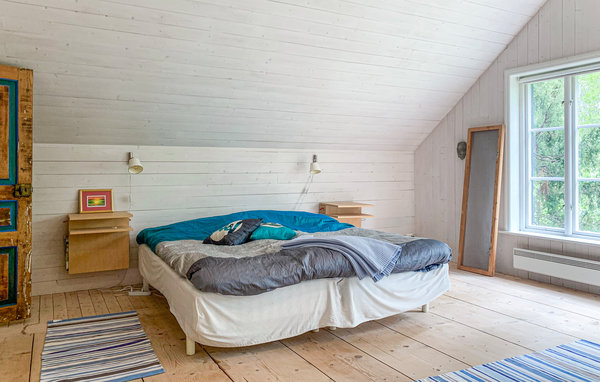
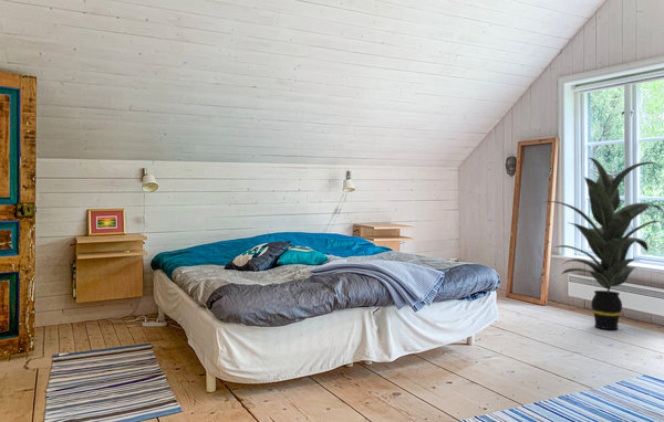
+ indoor plant [541,157,664,330]
